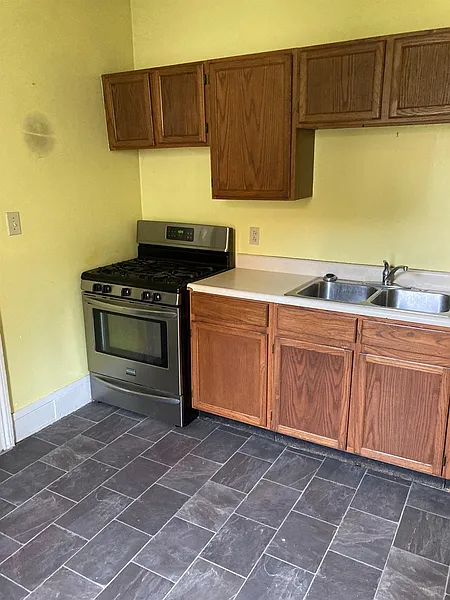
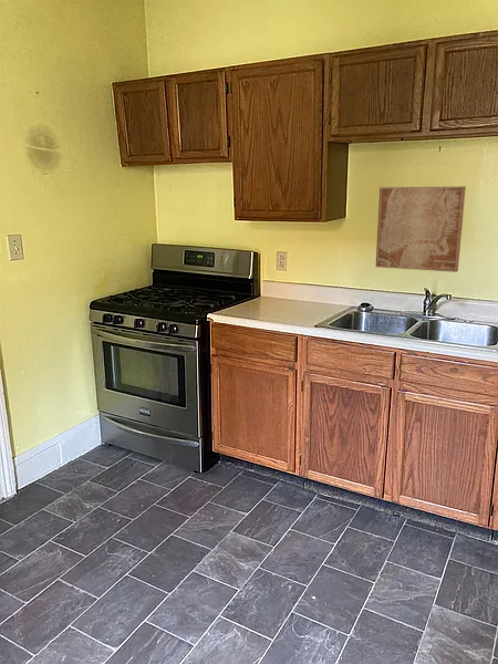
+ wall art [375,185,467,273]
